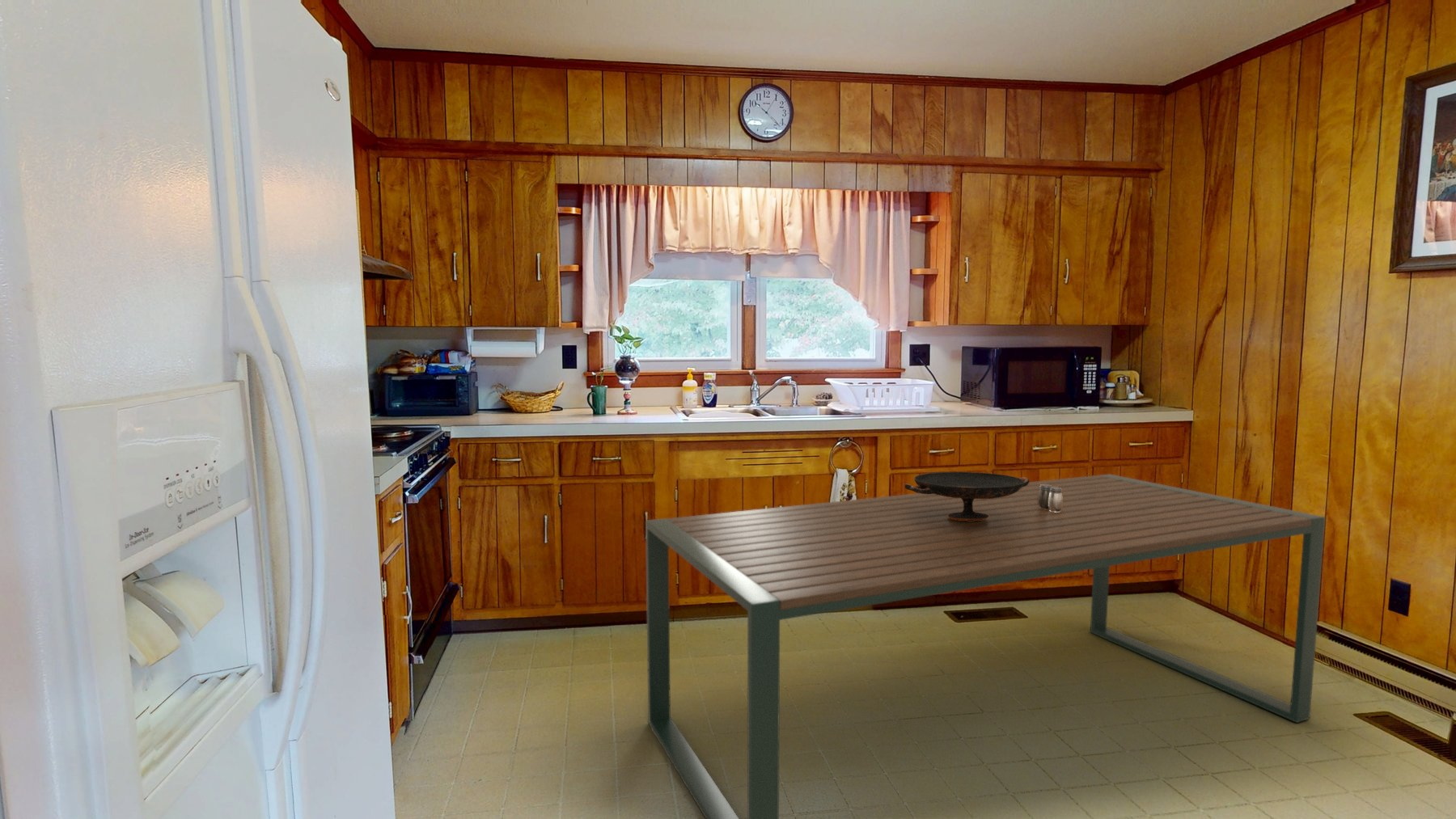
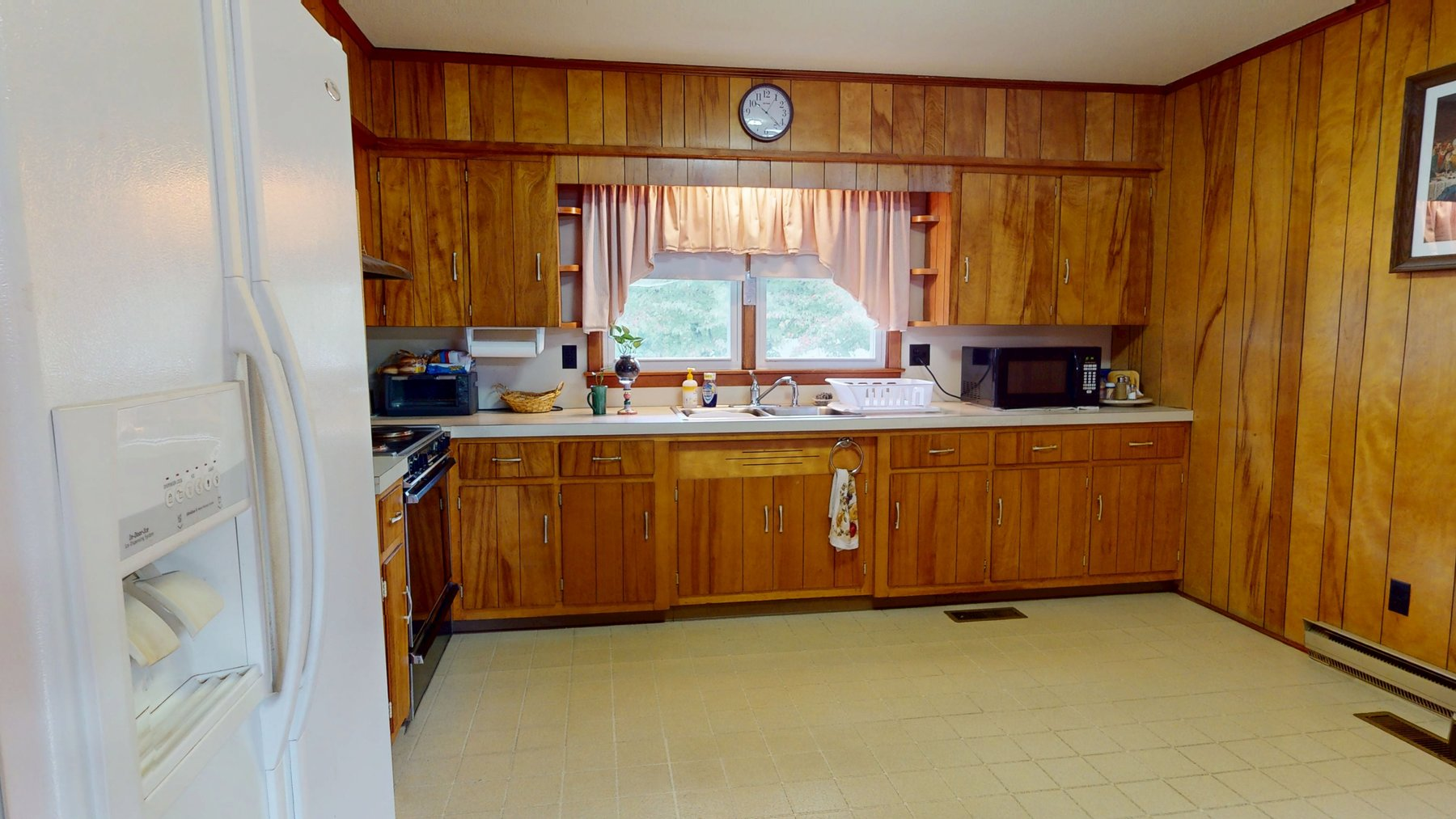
- decorative bowl [904,471,1031,521]
- dining table [645,473,1327,819]
- salt and pepper shaker [1038,484,1063,513]
